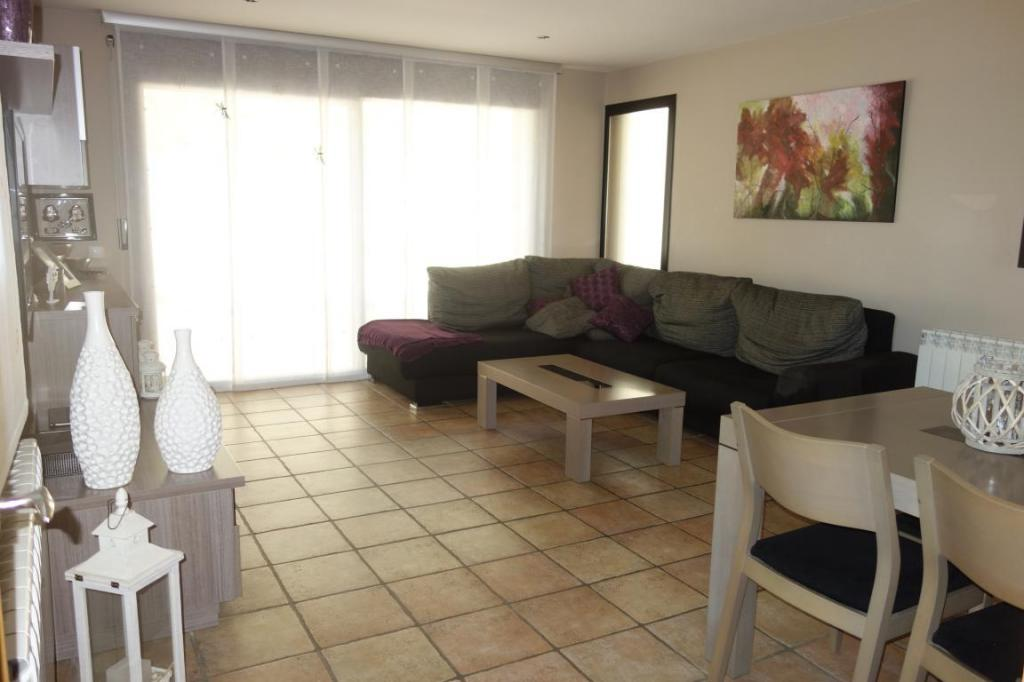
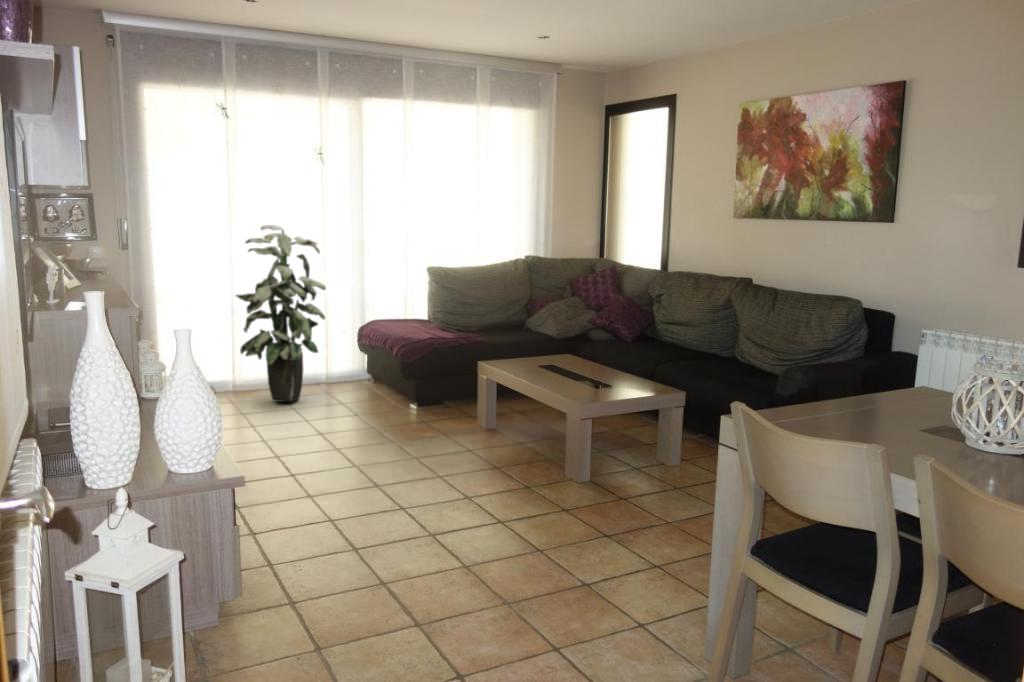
+ indoor plant [235,224,327,403]
